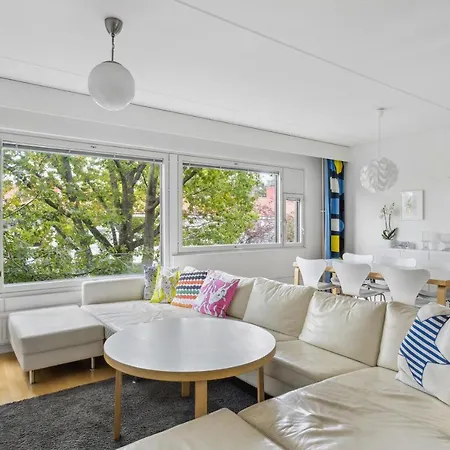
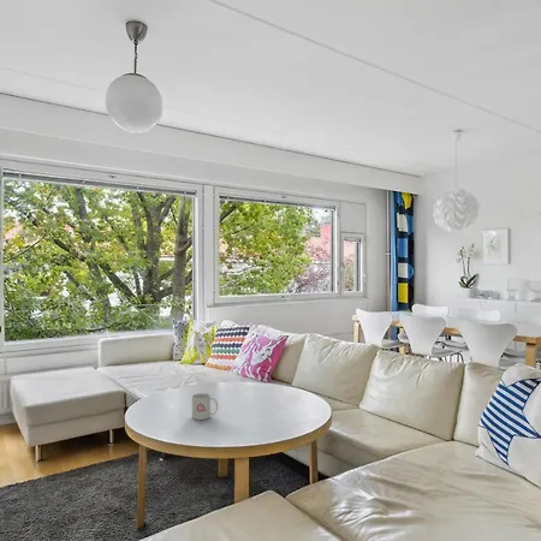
+ mug [191,392,219,421]
